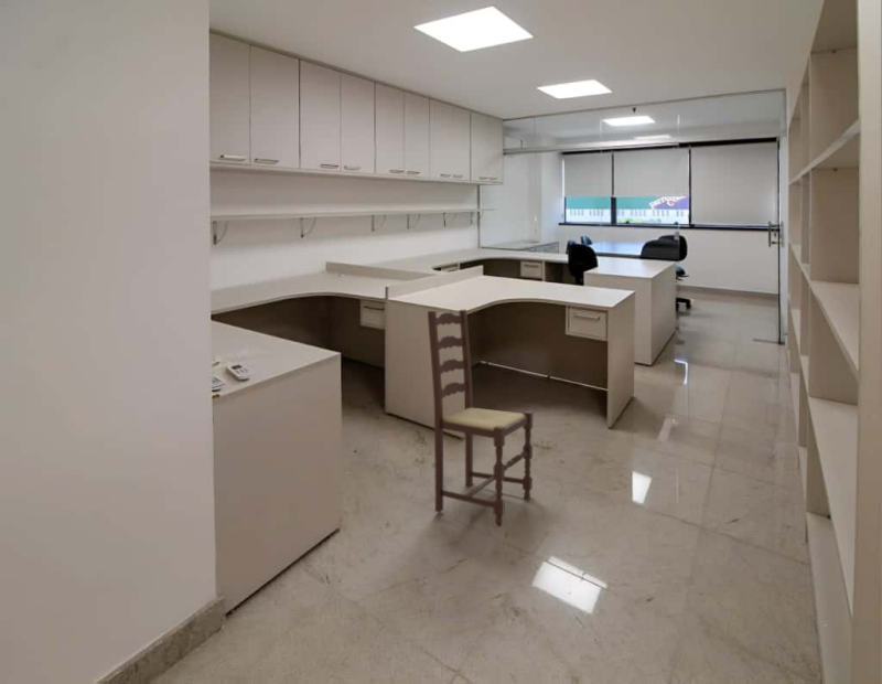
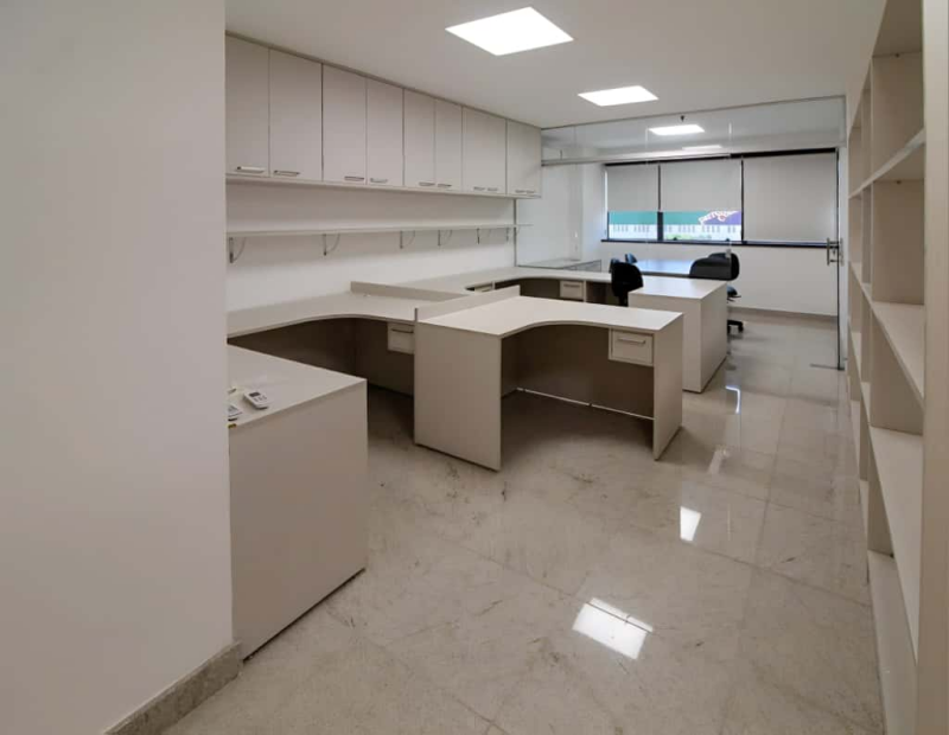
- dining chair [427,309,534,528]
